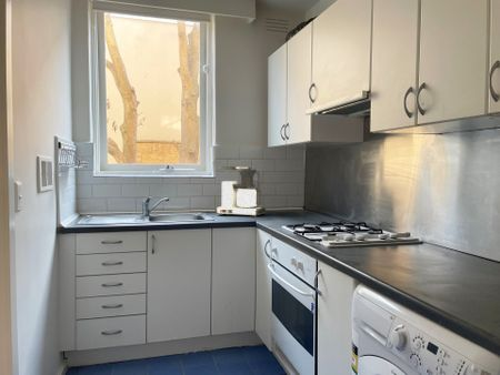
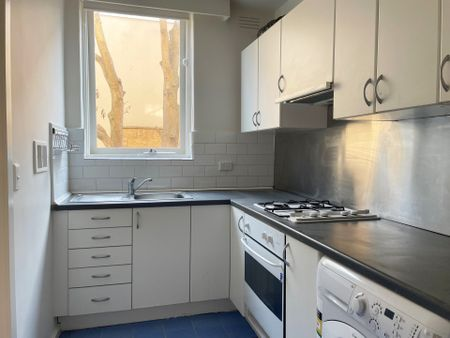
- coffee maker [214,165,267,217]
